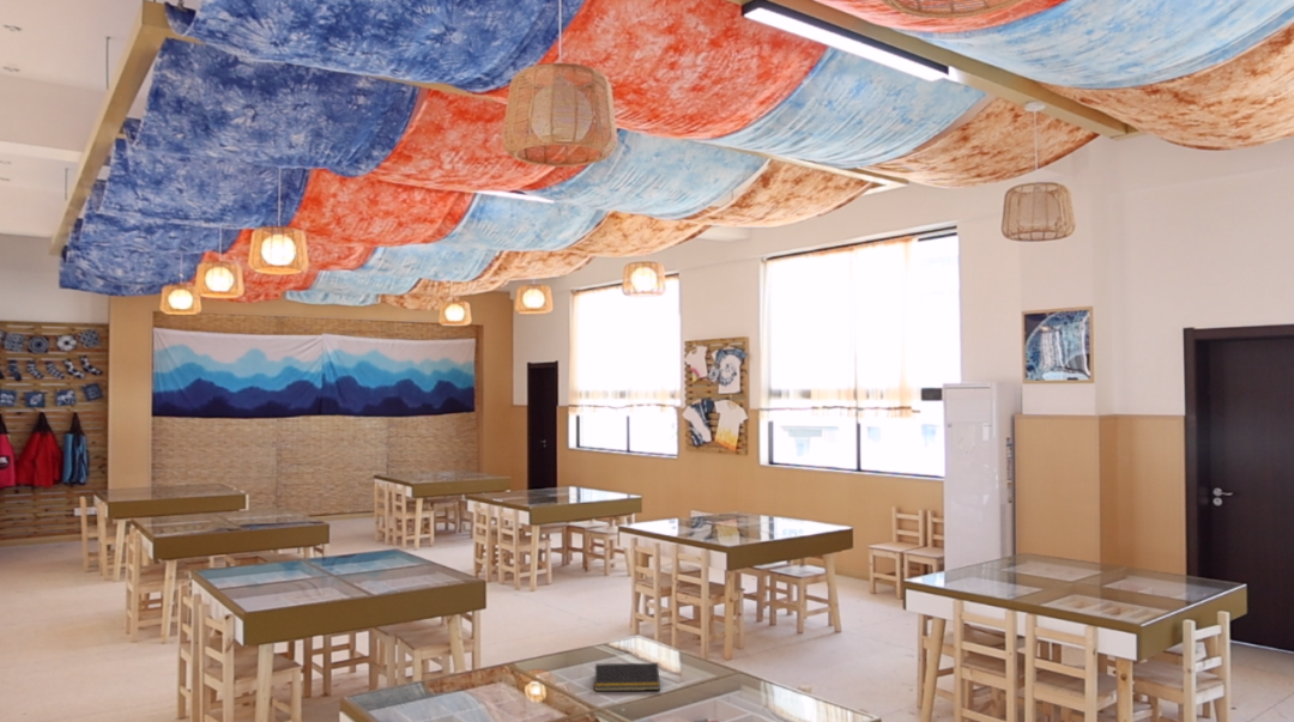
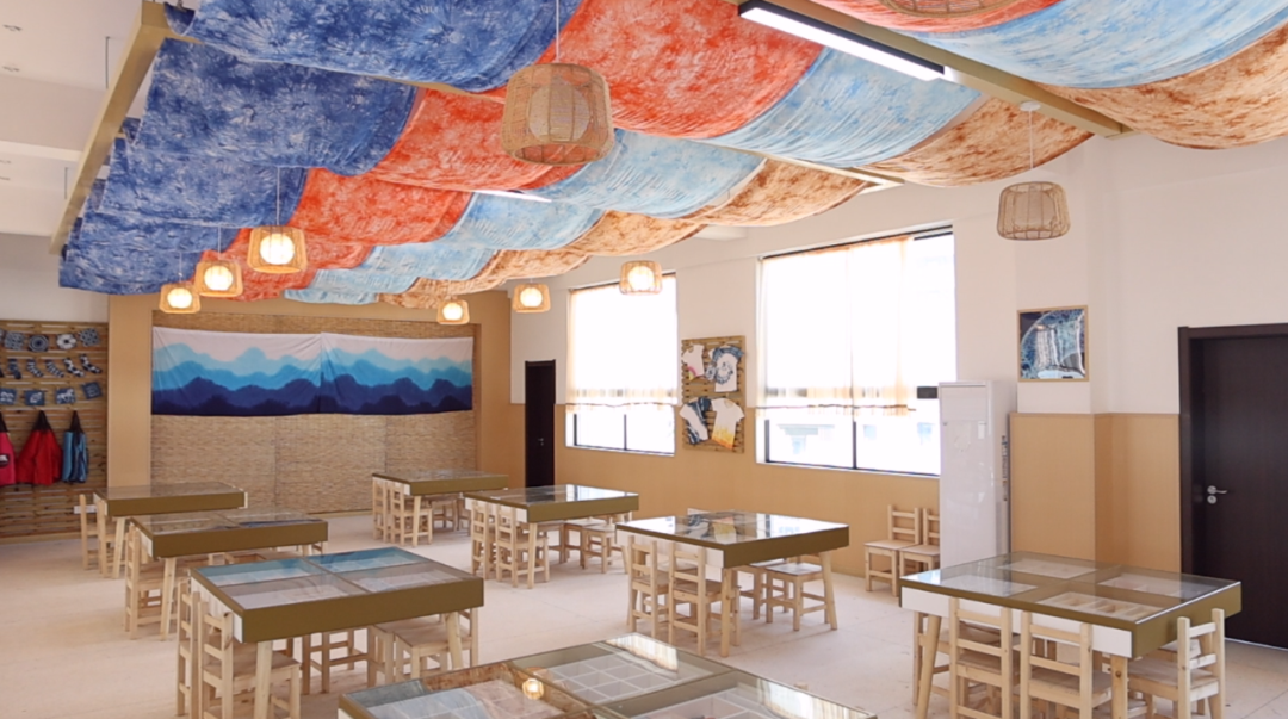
- notepad [593,662,661,692]
